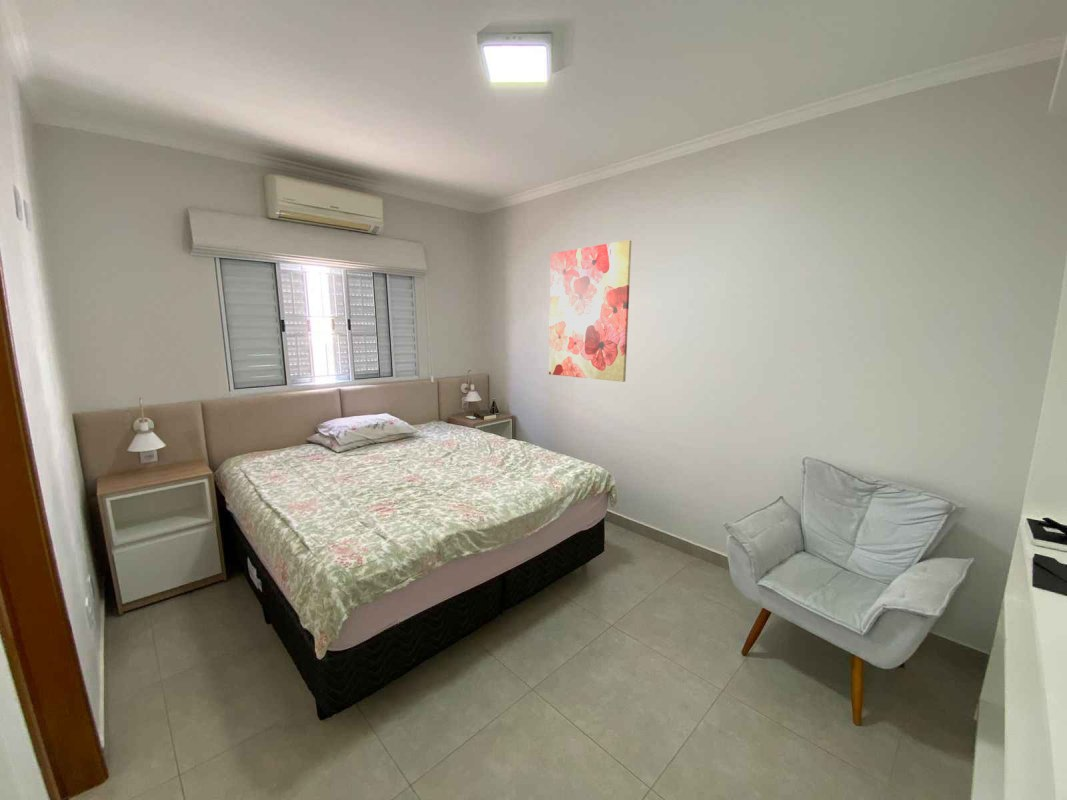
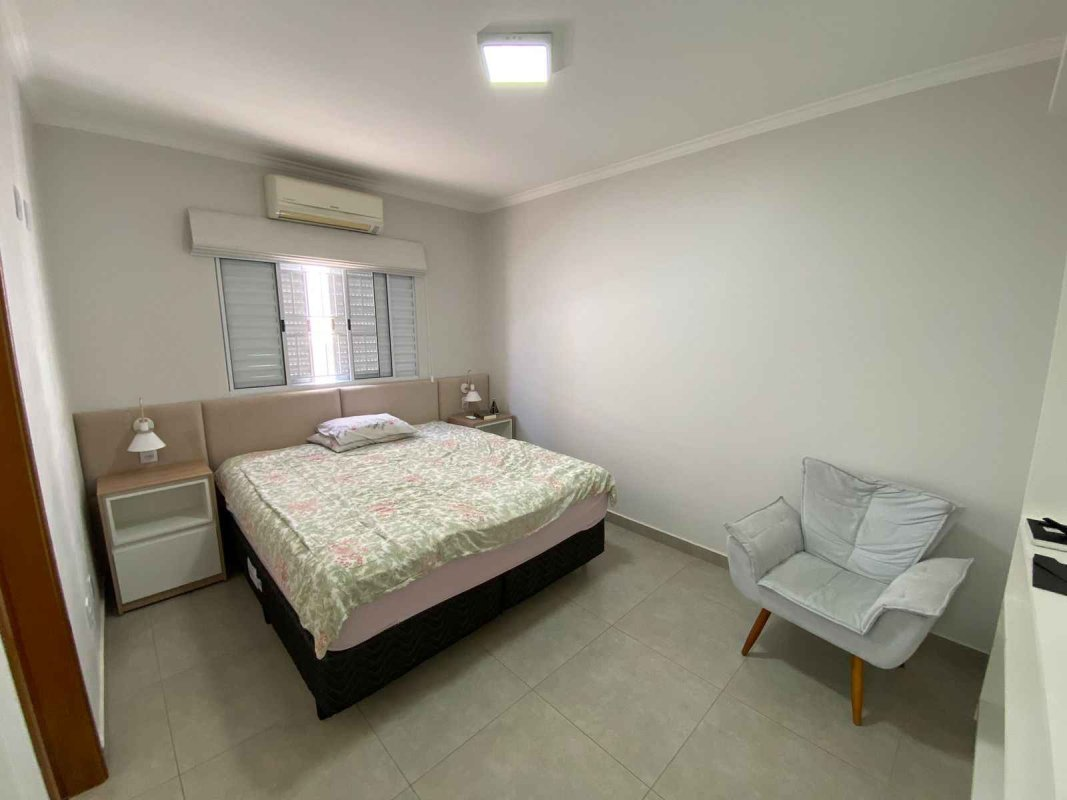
- wall art [548,239,632,383]
